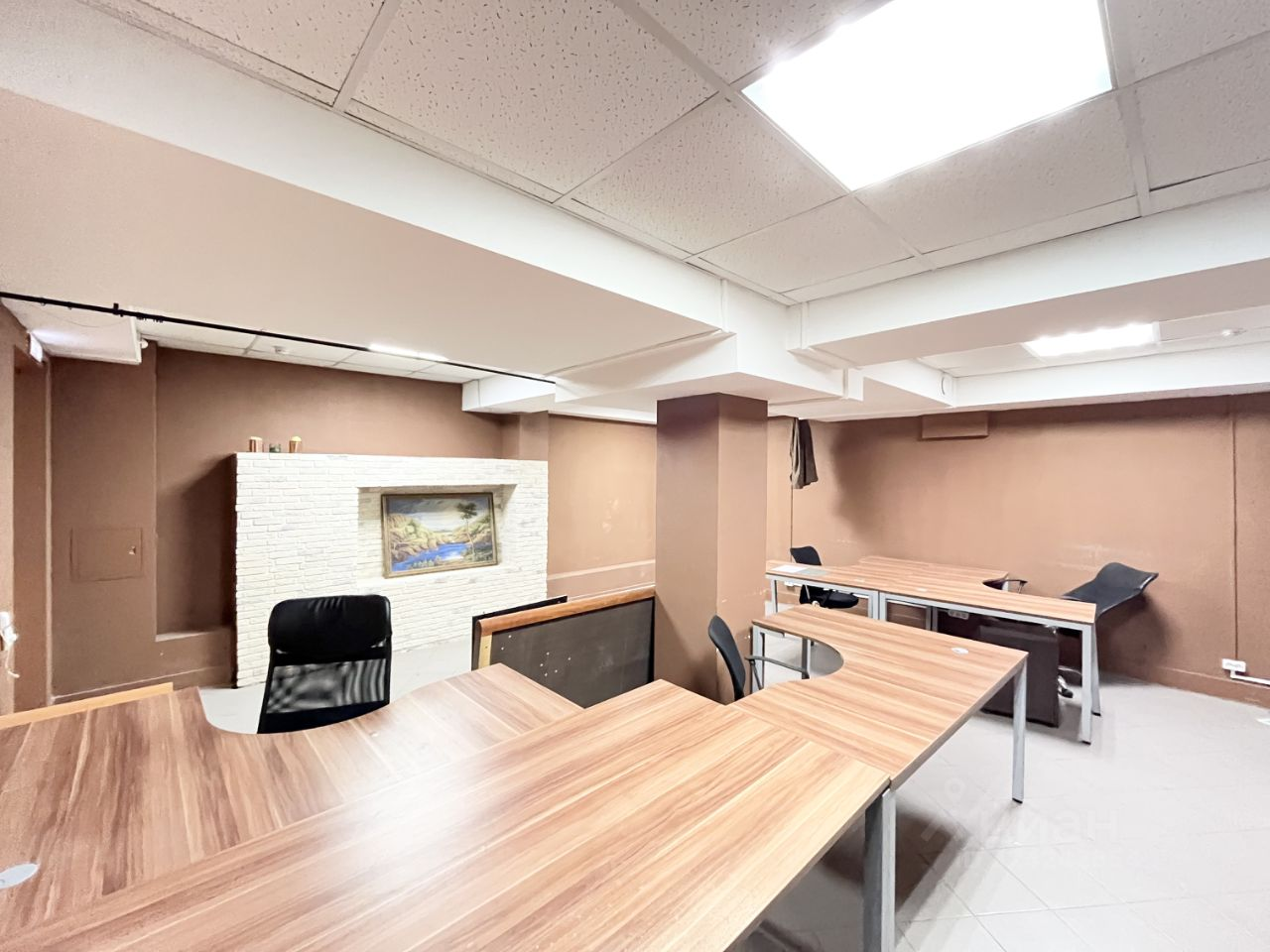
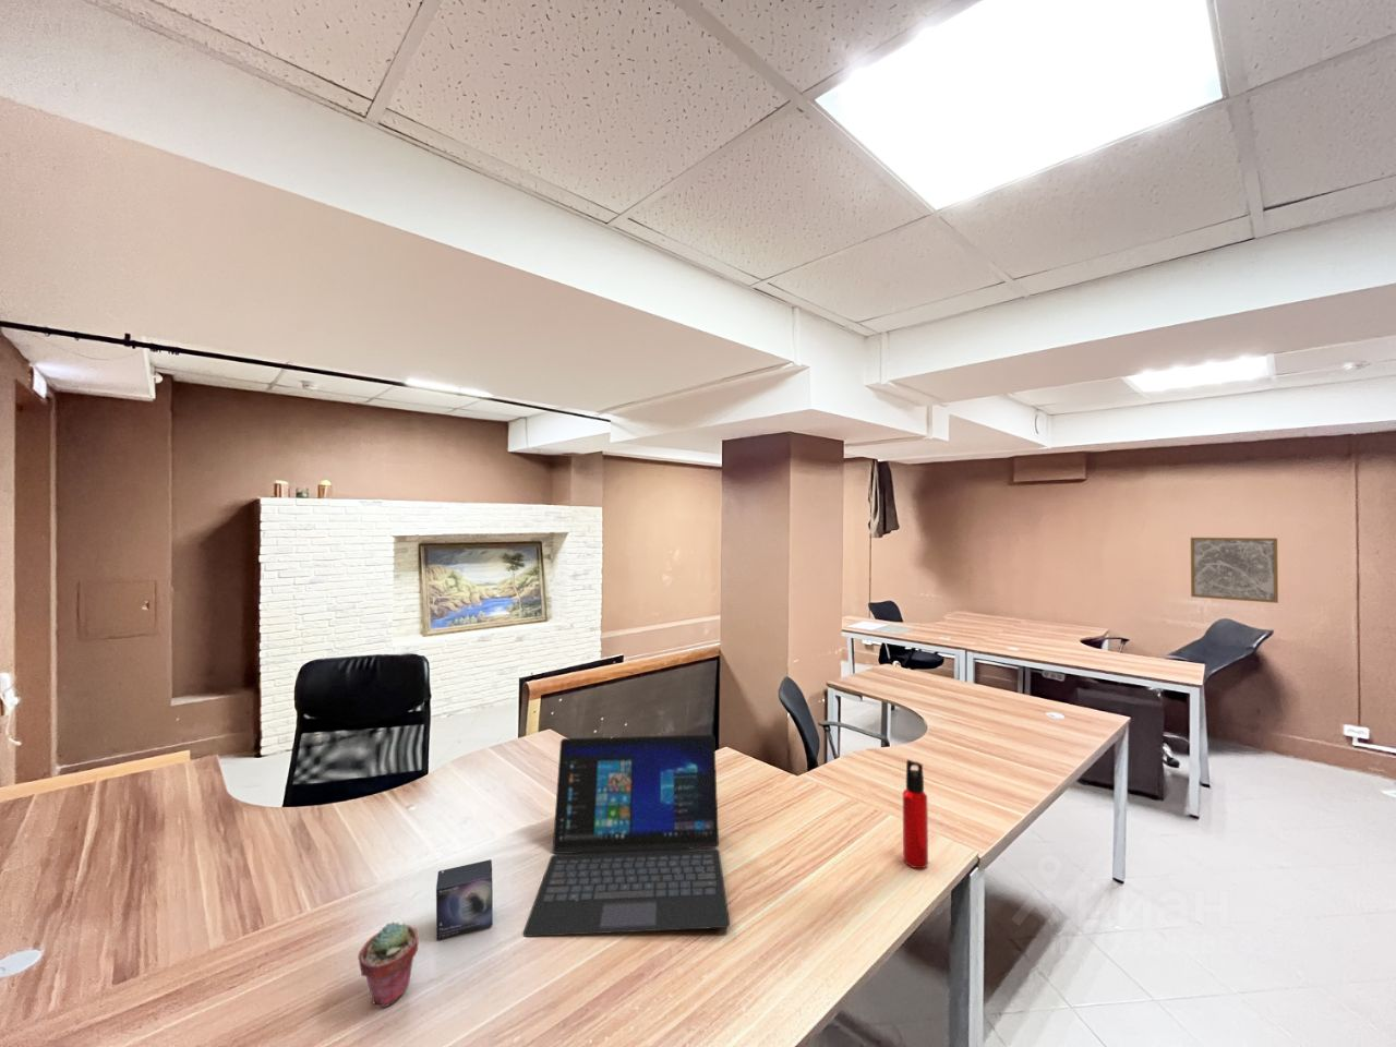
+ potted succulent [356,921,419,1009]
+ water bottle [902,759,929,869]
+ wall art [1189,537,1279,604]
+ small box [435,858,494,941]
+ laptop [522,734,731,938]
